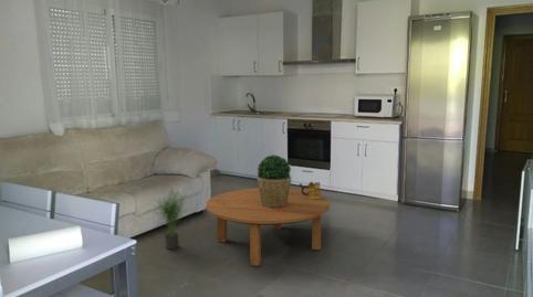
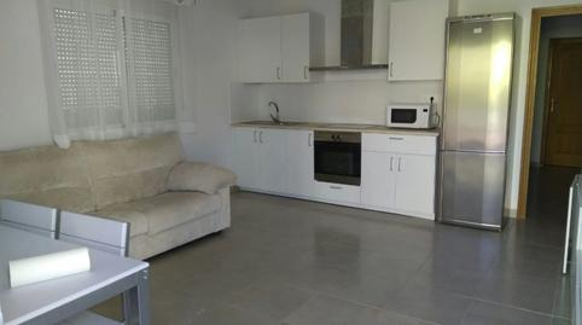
- teapot [299,180,322,199]
- coffee table [205,187,331,267]
- potted plant [257,153,292,208]
- potted plant [151,188,191,251]
